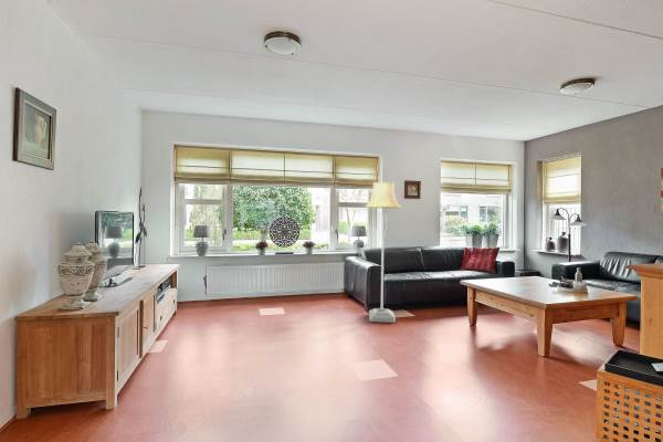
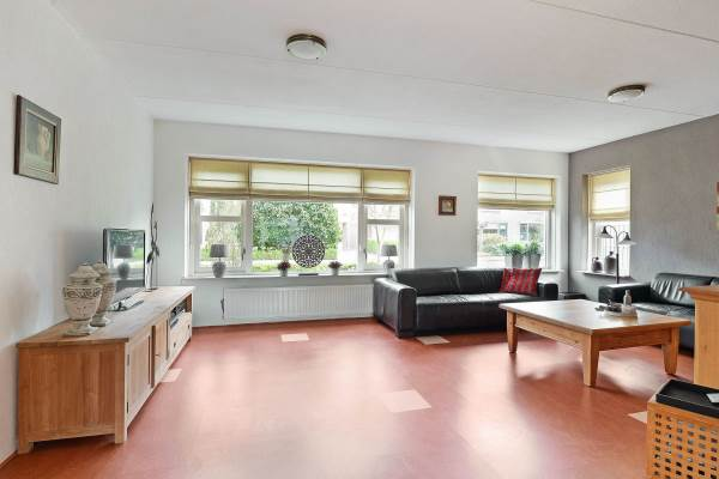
- floor lamp [365,181,402,324]
